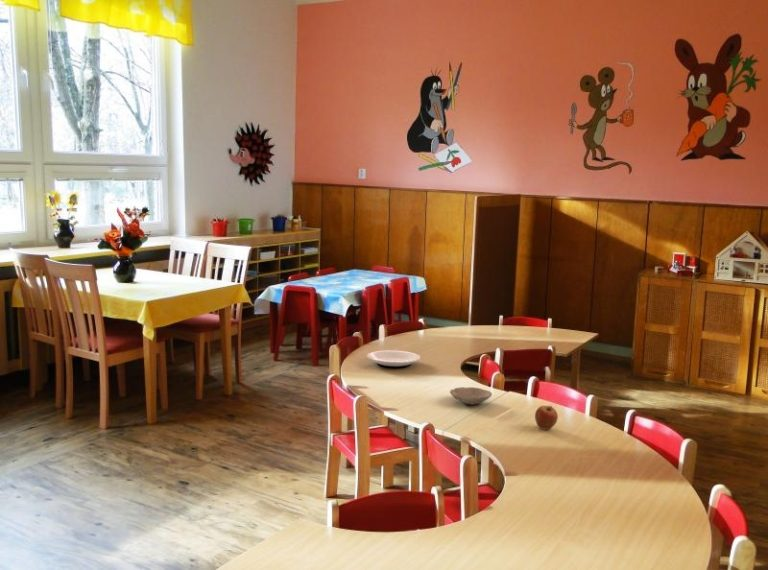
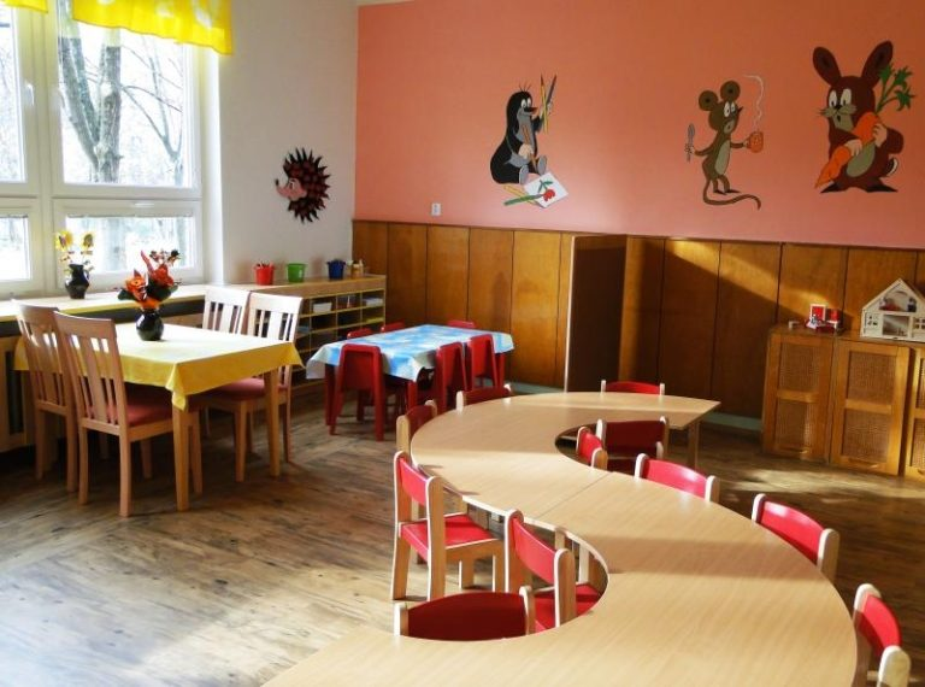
- apple [534,405,559,431]
- plate [366,349,421,369]
- bowl [449,386,493,406]
